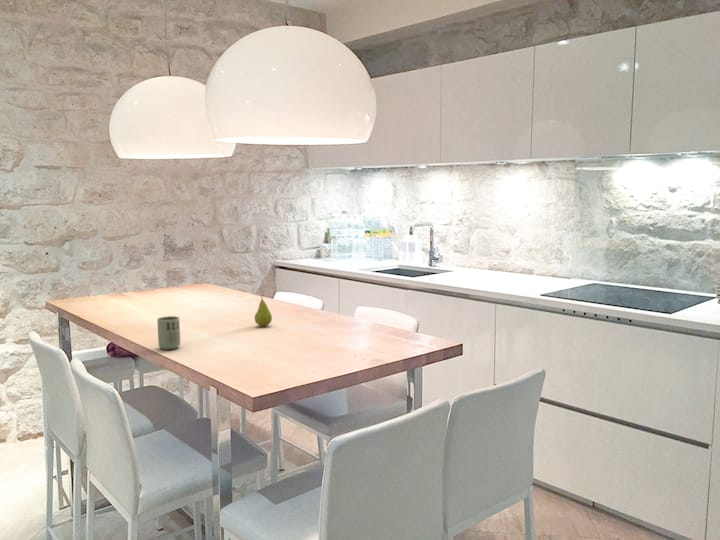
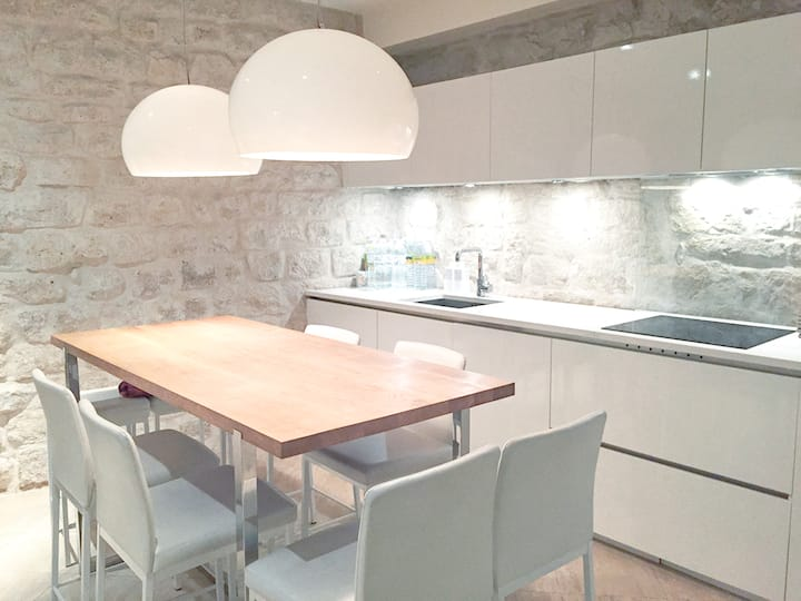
- cup [156,315,181,351]
- fruit [254,294,273,327]
